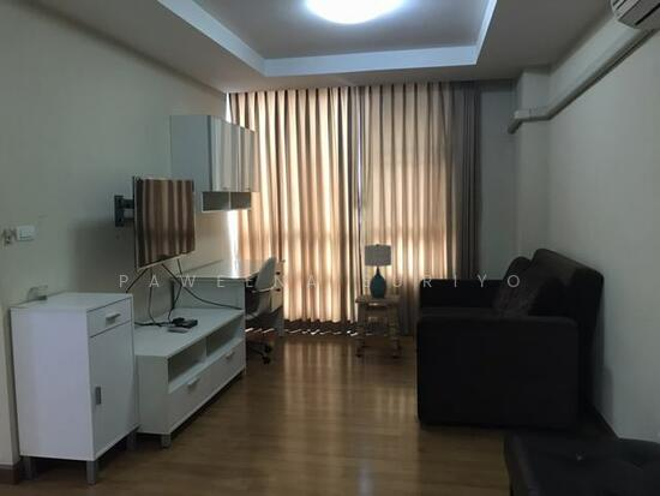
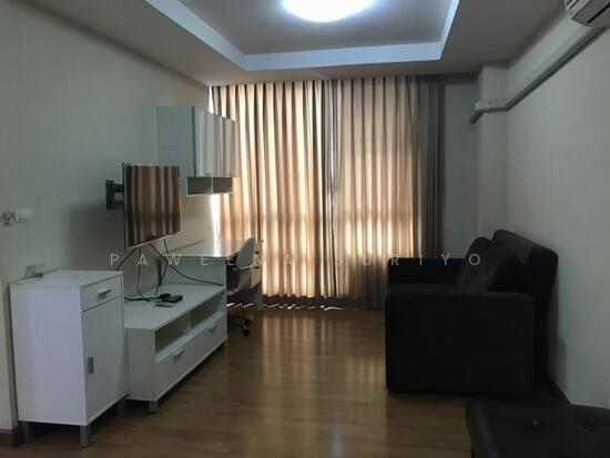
- table lamp [362,243,392,299]
- side table [354,293,402,358]
